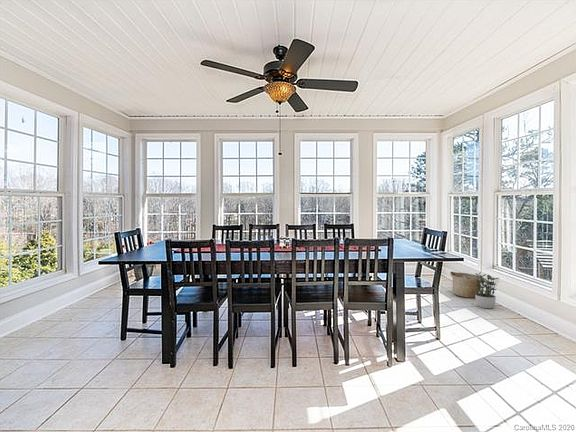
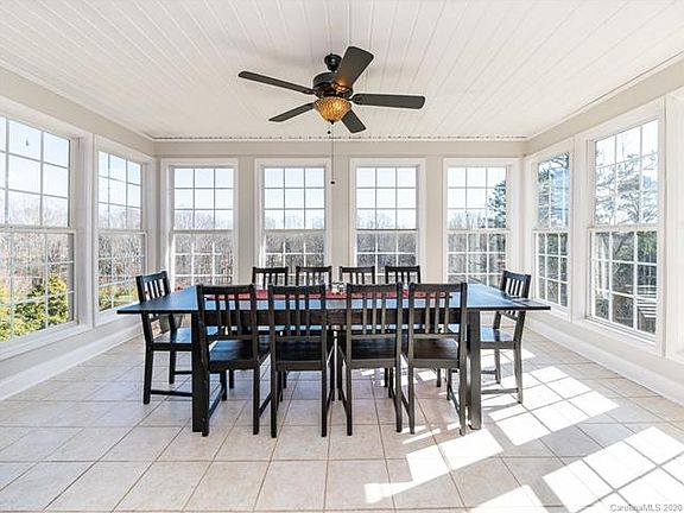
- basket [449,271,480,299]
- potted plant [473,271,500,309]
